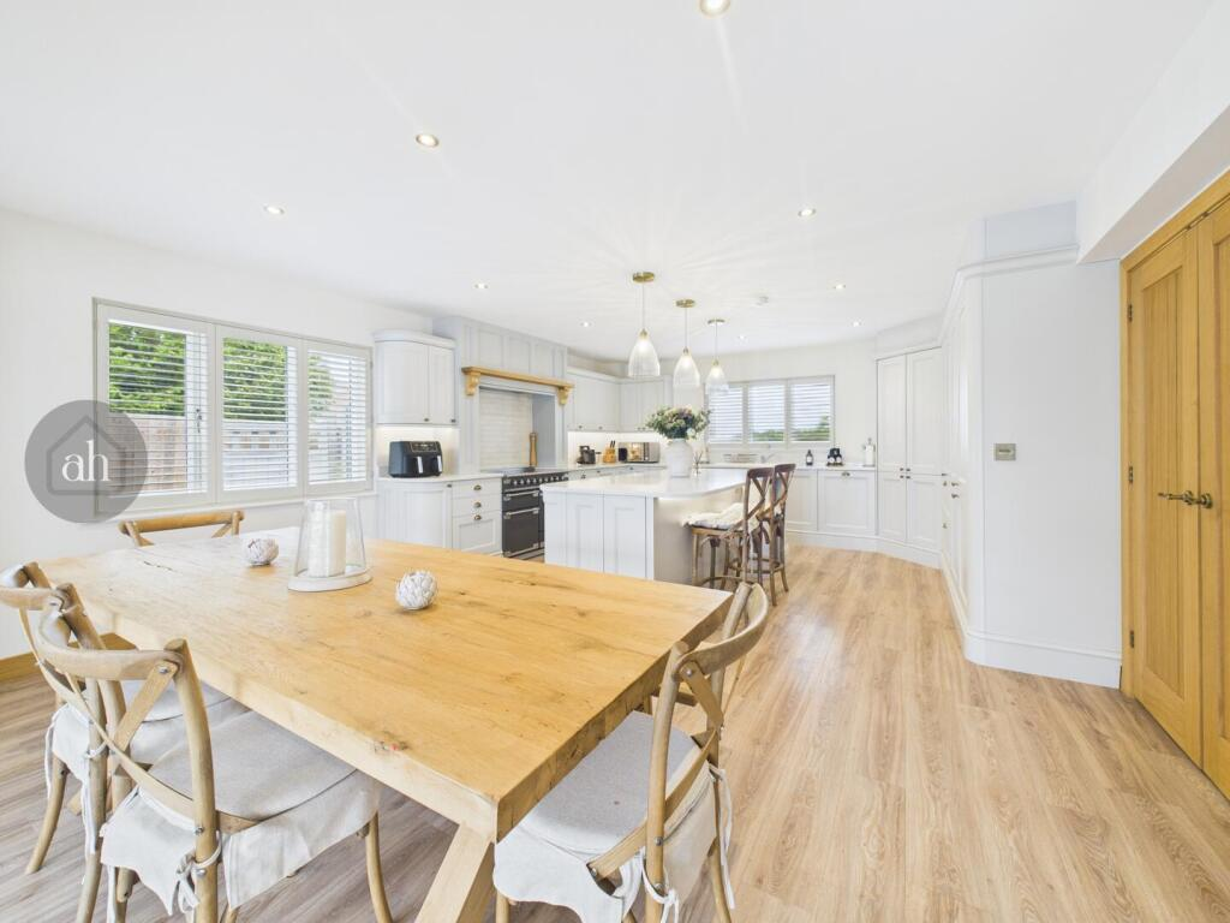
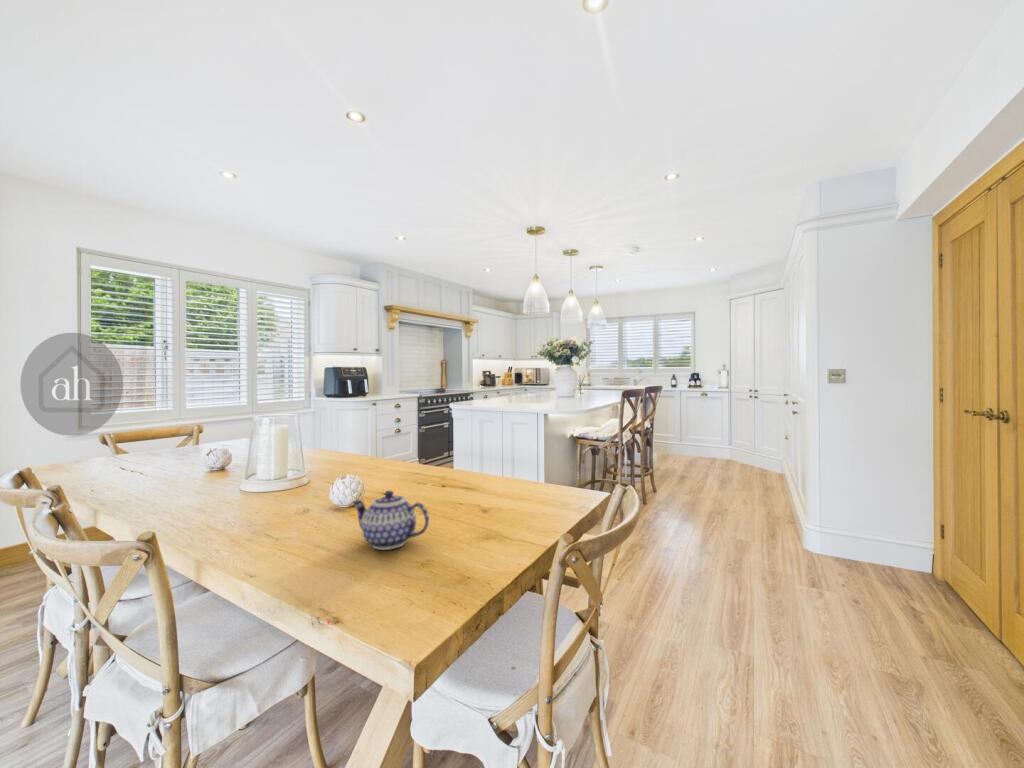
+ teapot [351,490,430,551]
